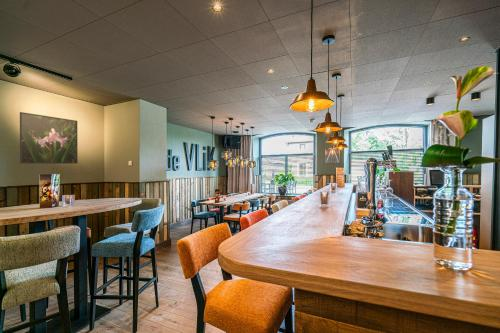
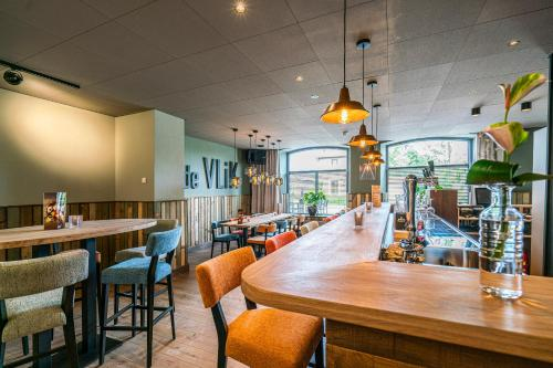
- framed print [19,111,79,165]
